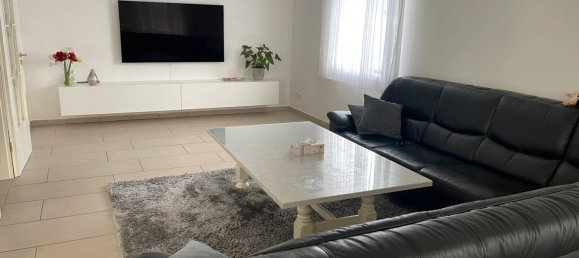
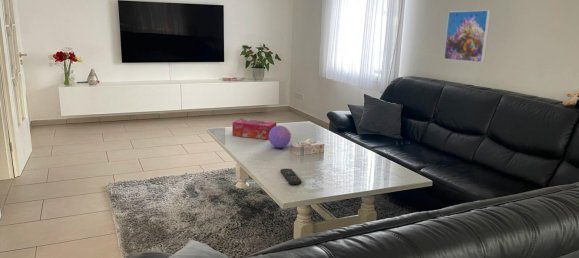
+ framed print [443,9,492,63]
+ tissue box [231,118,277,141]
+ remote control [279,168,302,186]
+ decorative ball [268,125,292,149]
